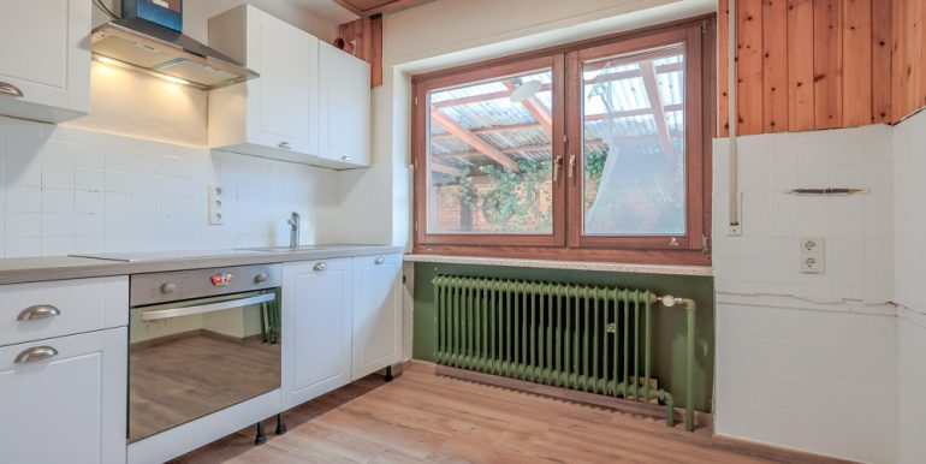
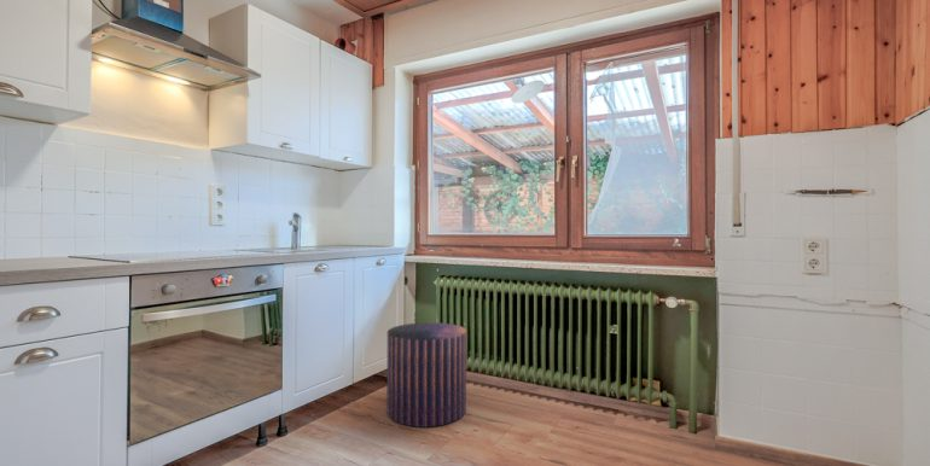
+ stool [386,321,467,429]
